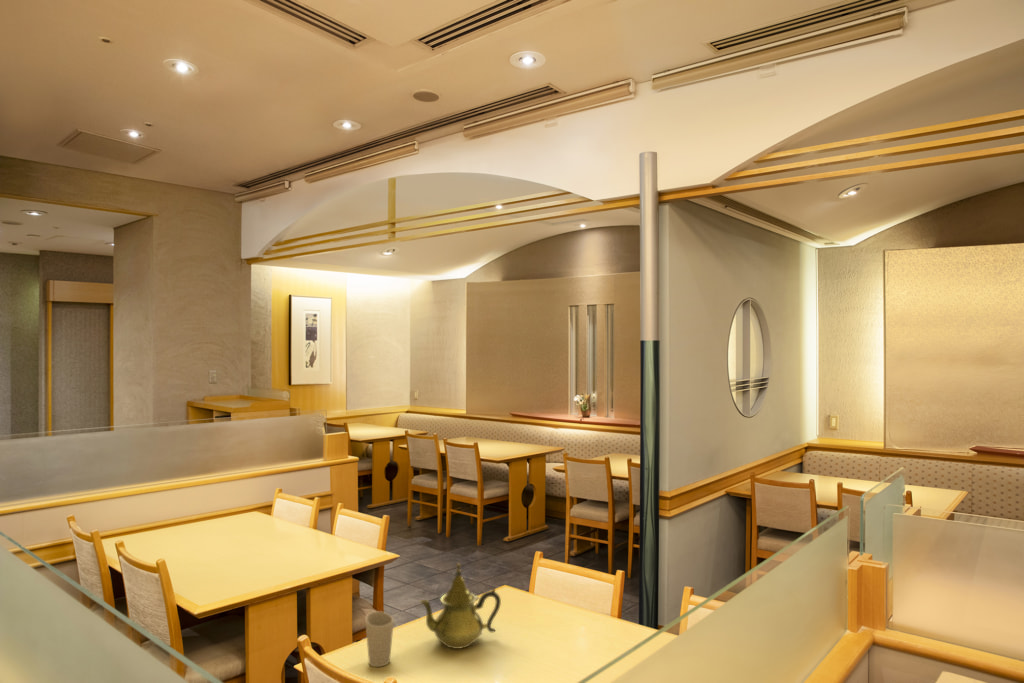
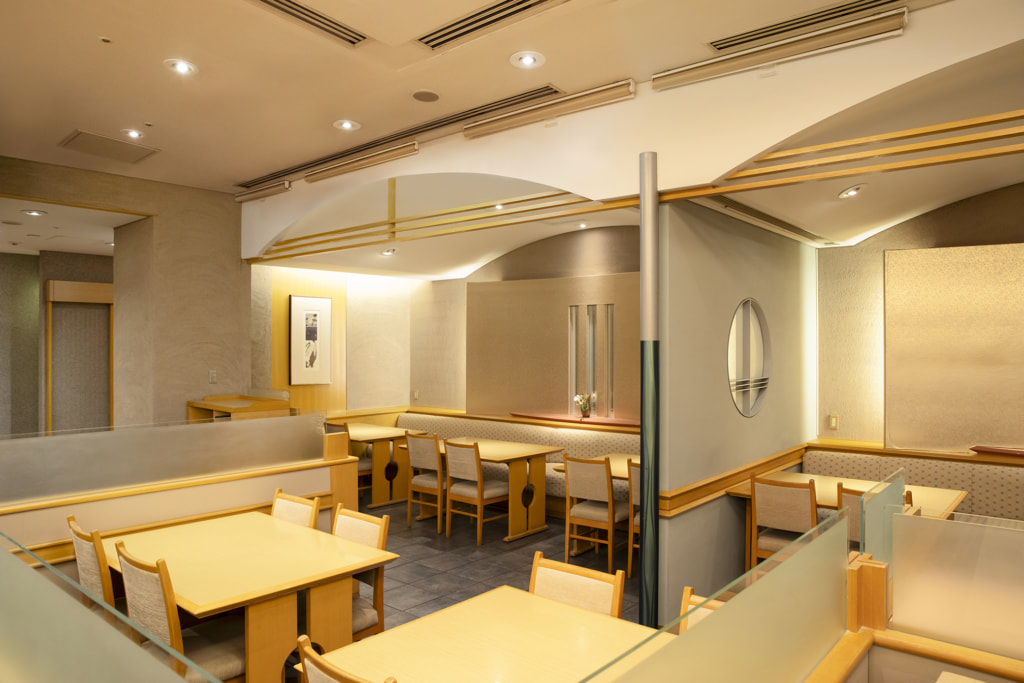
- teapot [418,562,502,650]
- cup [364,610,395,668]
